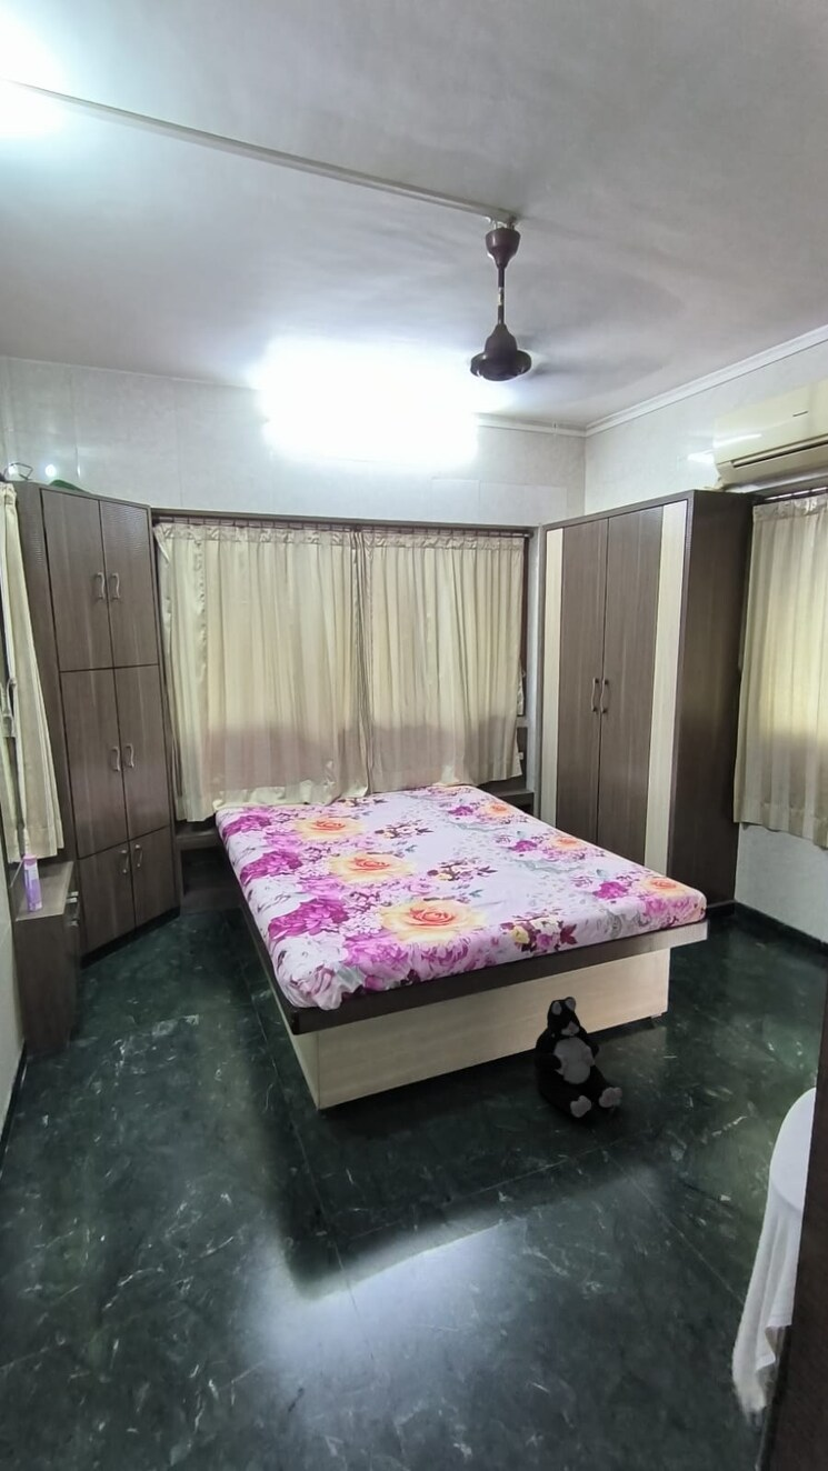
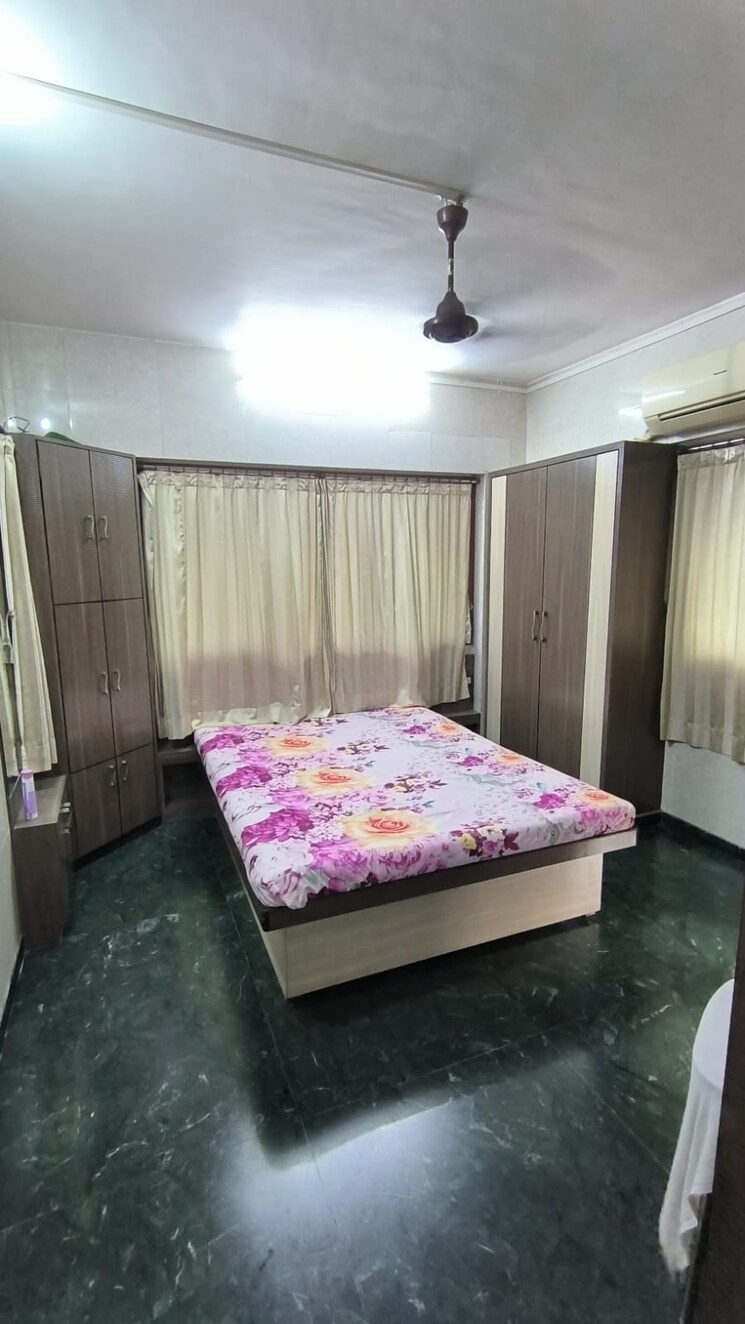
- plush toy [531,995,624,1119]
